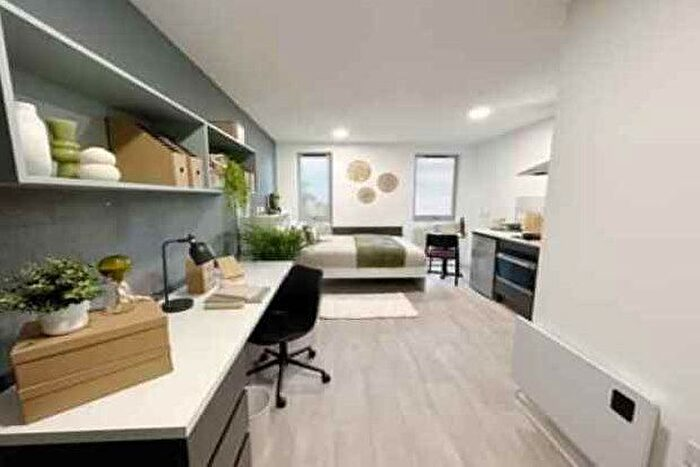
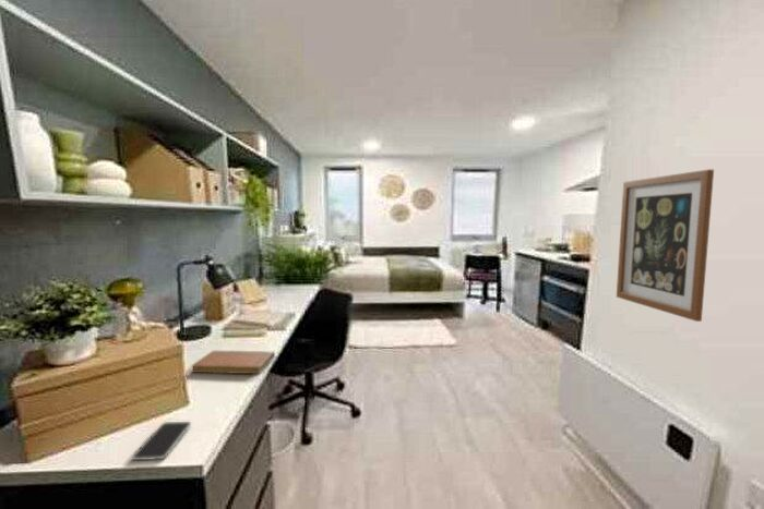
+ smartphone [131,421,192,461]
+ notebook [191,350,276,375]
+ wall art [616,168,715,323]
